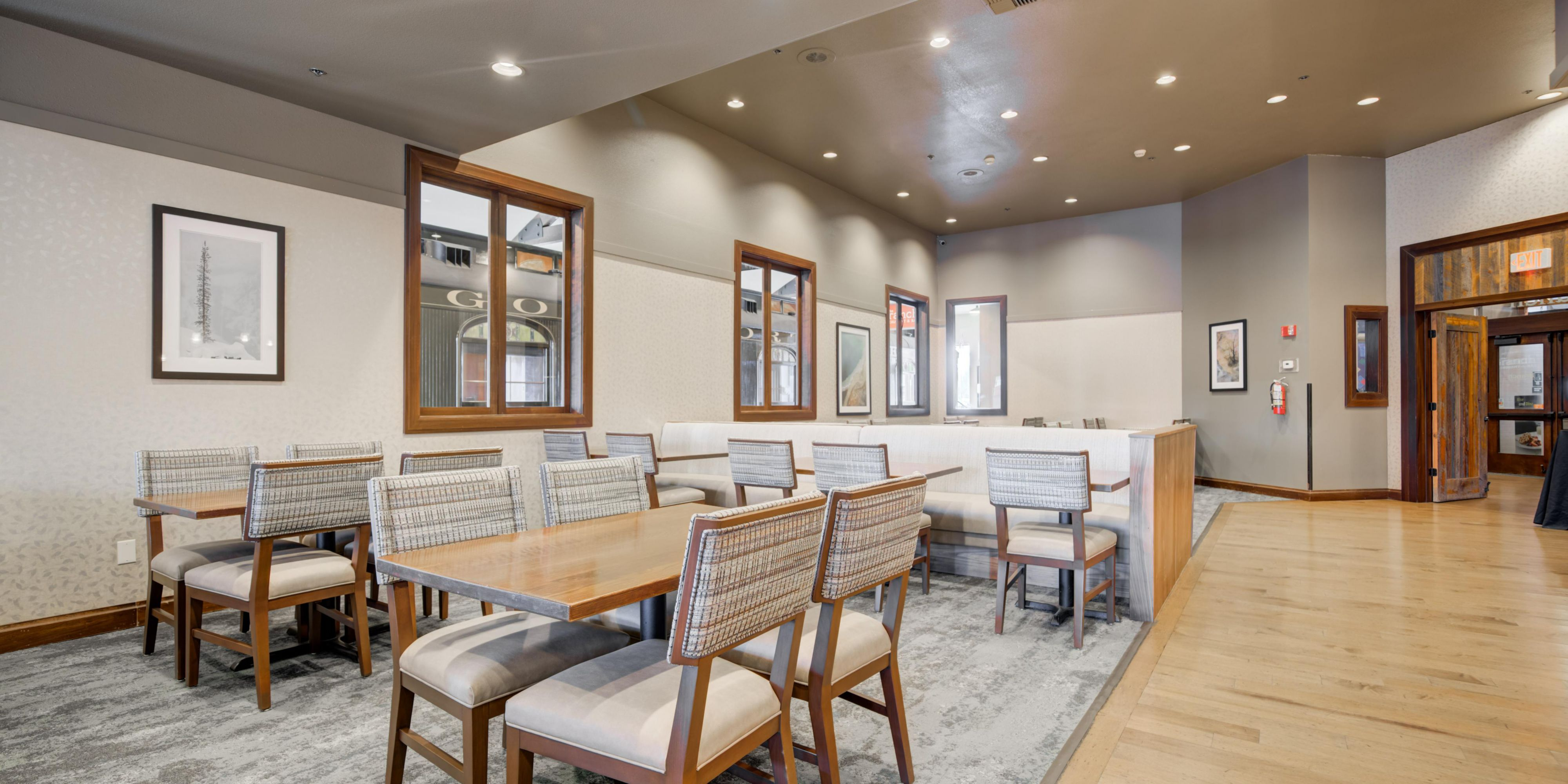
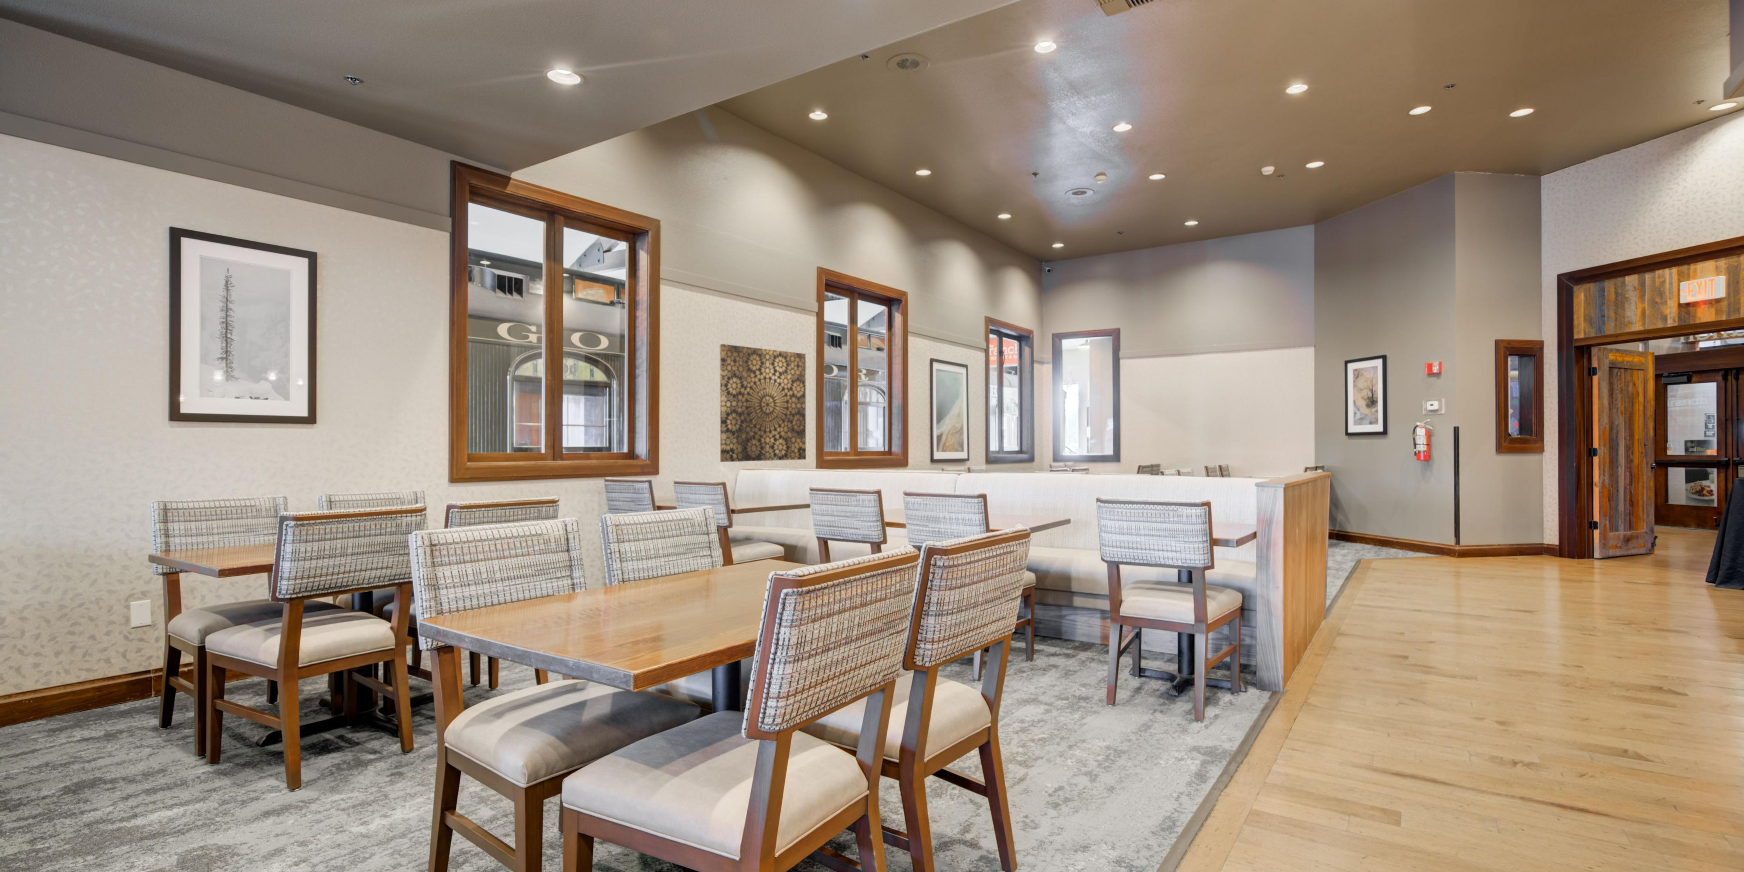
+ wall art [719,344,806,463]
